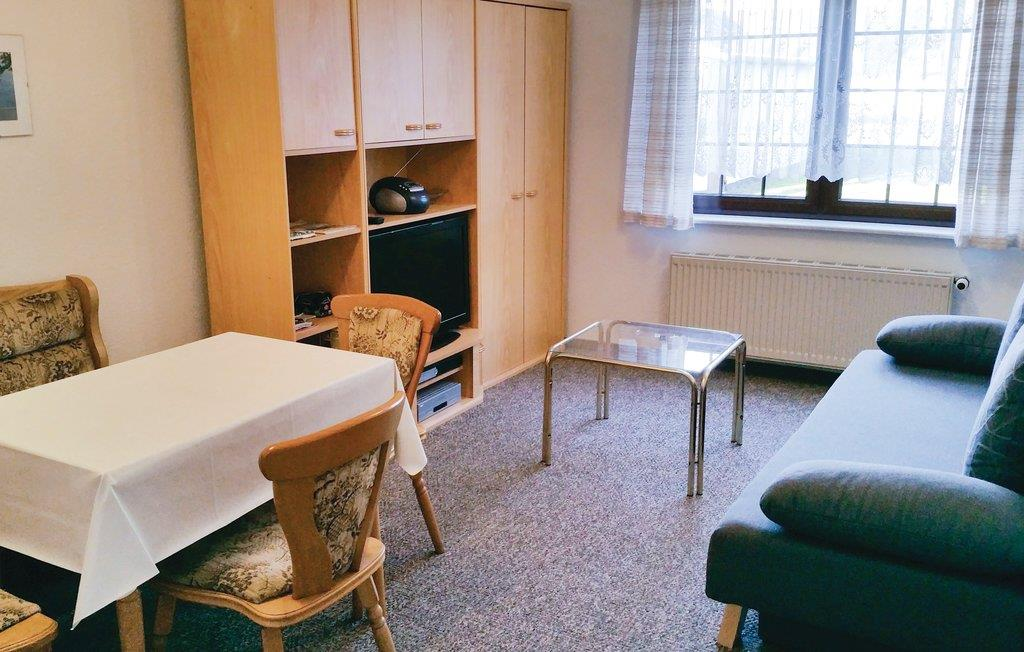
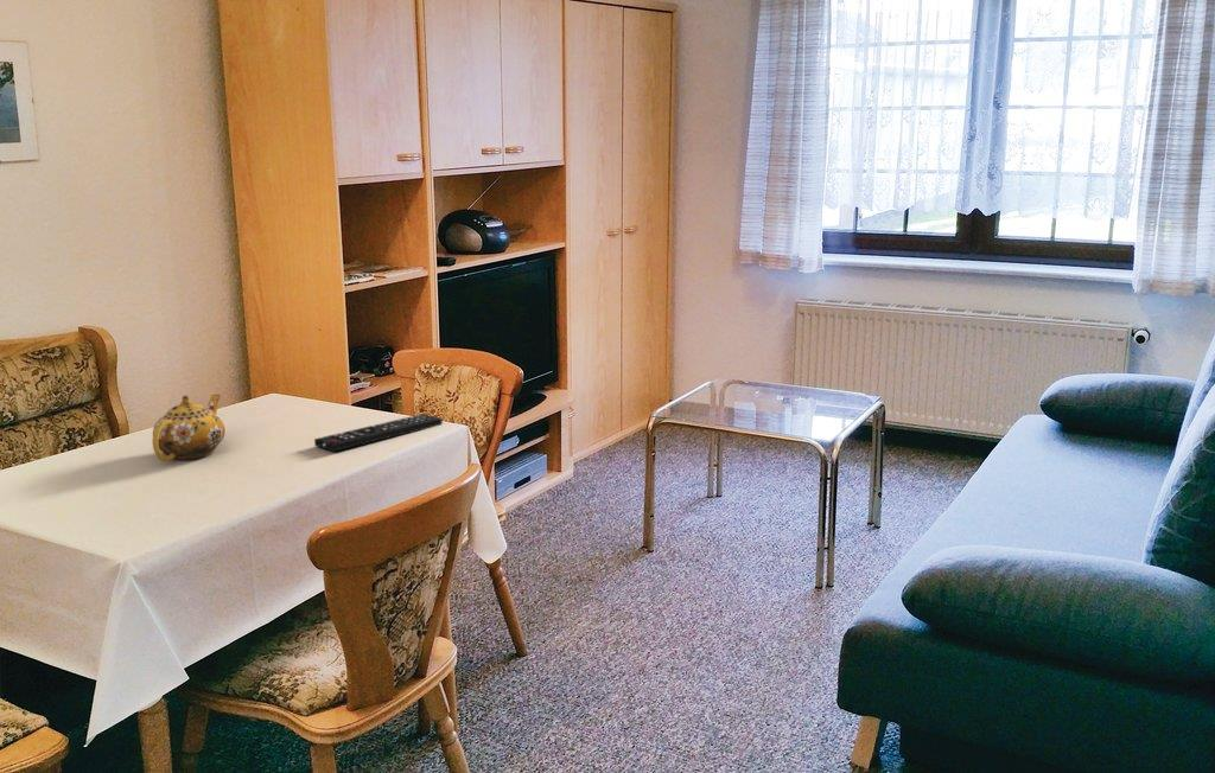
+ remote control [313,413,444,453]
+ teapot [152,394,227,462]
